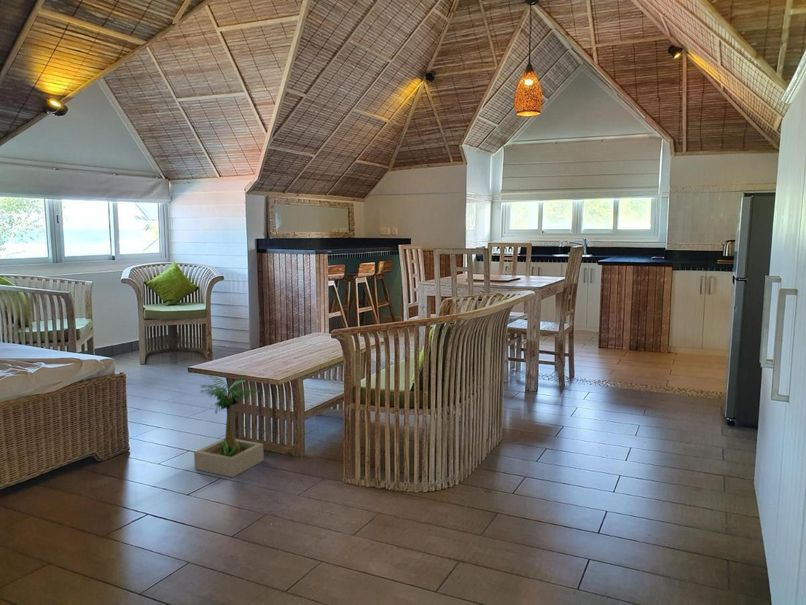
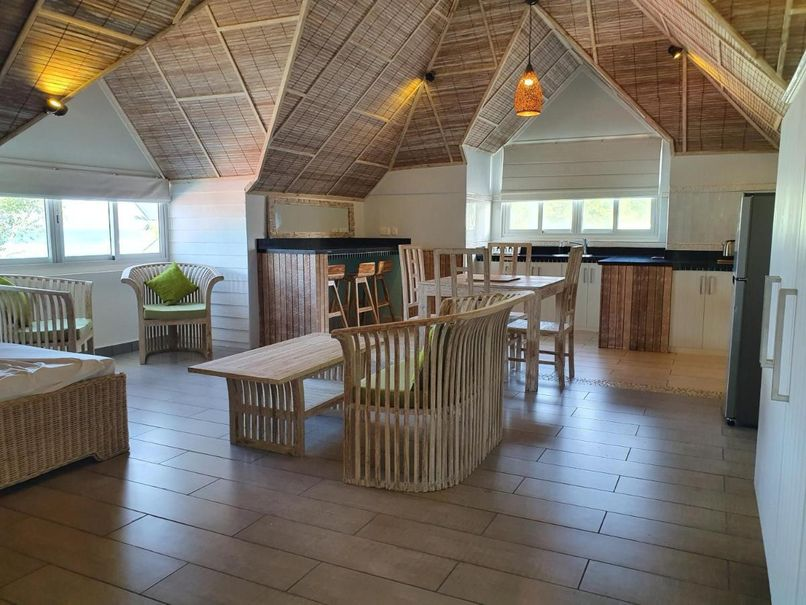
- potted plant [193,374,265,478]
